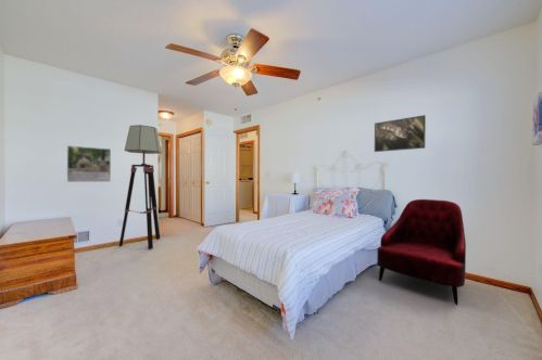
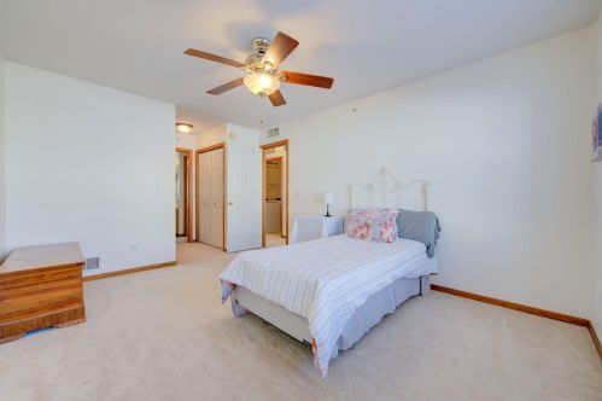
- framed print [66,144,112,183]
- floor lamp [118,124,163,249]
- armchair [376,198,467,306]
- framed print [374,114,427,153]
